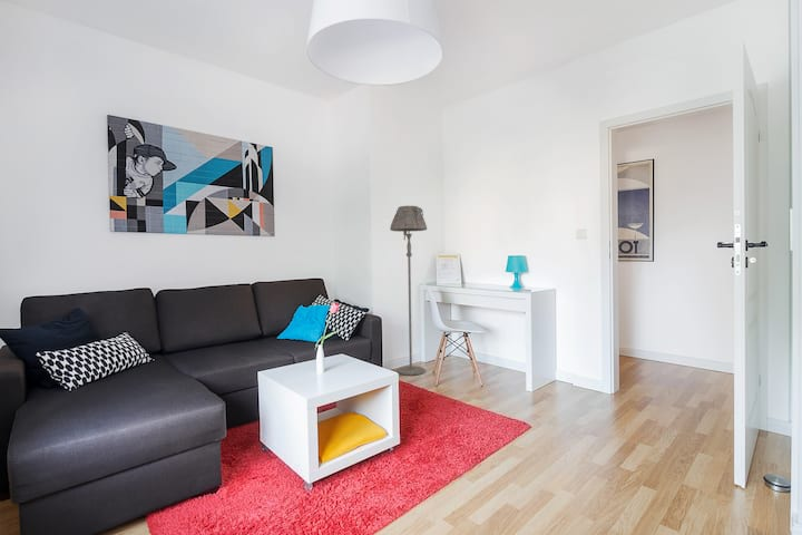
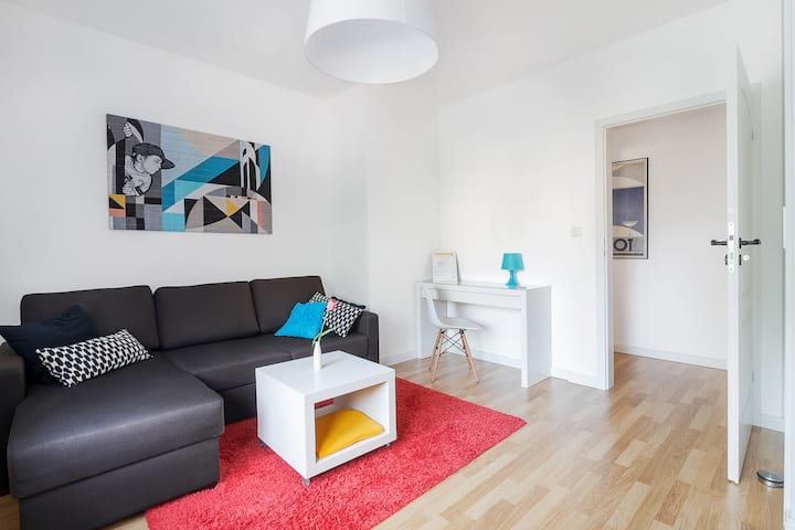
- floor lamp [389,205,428,377]
